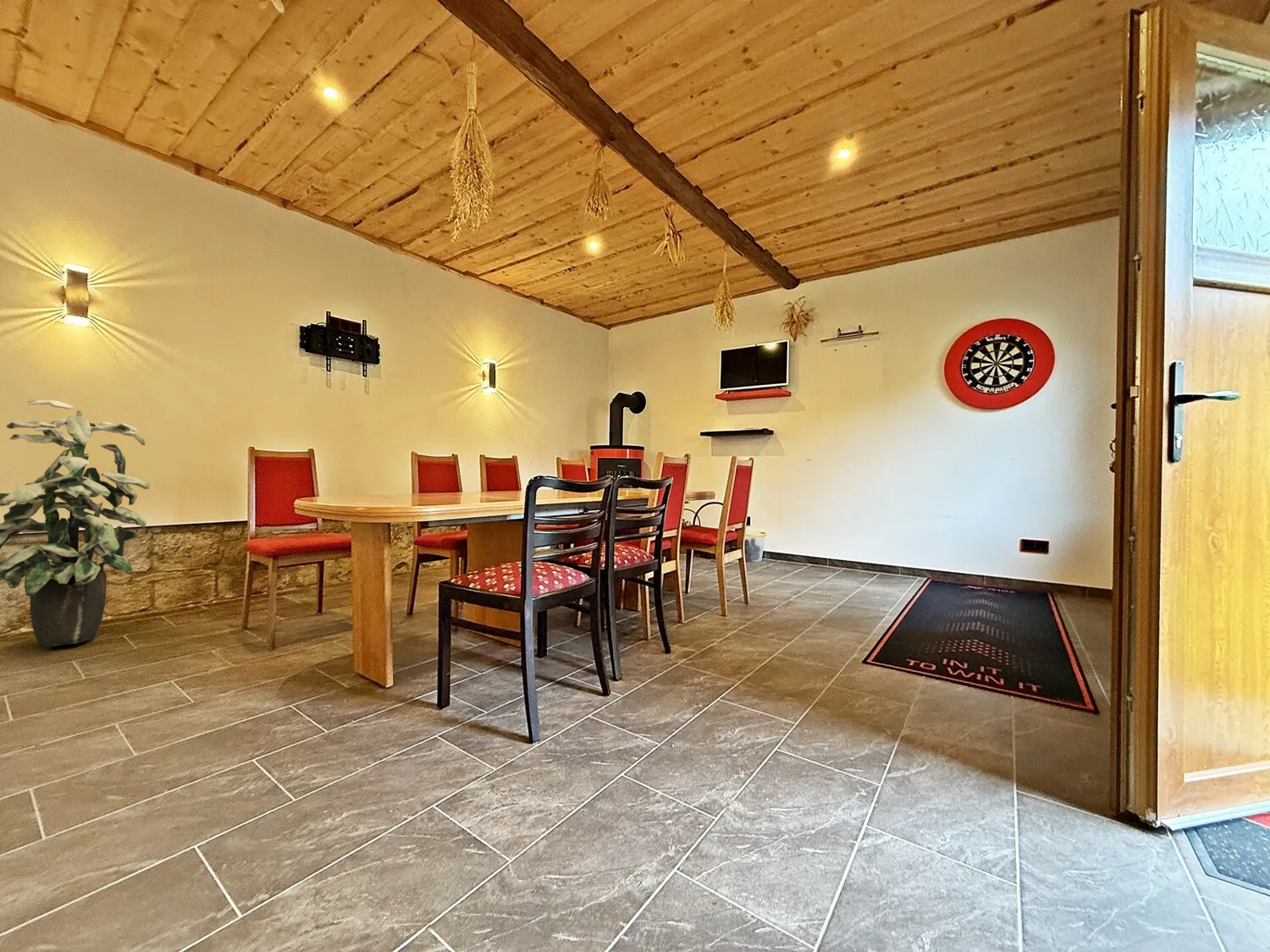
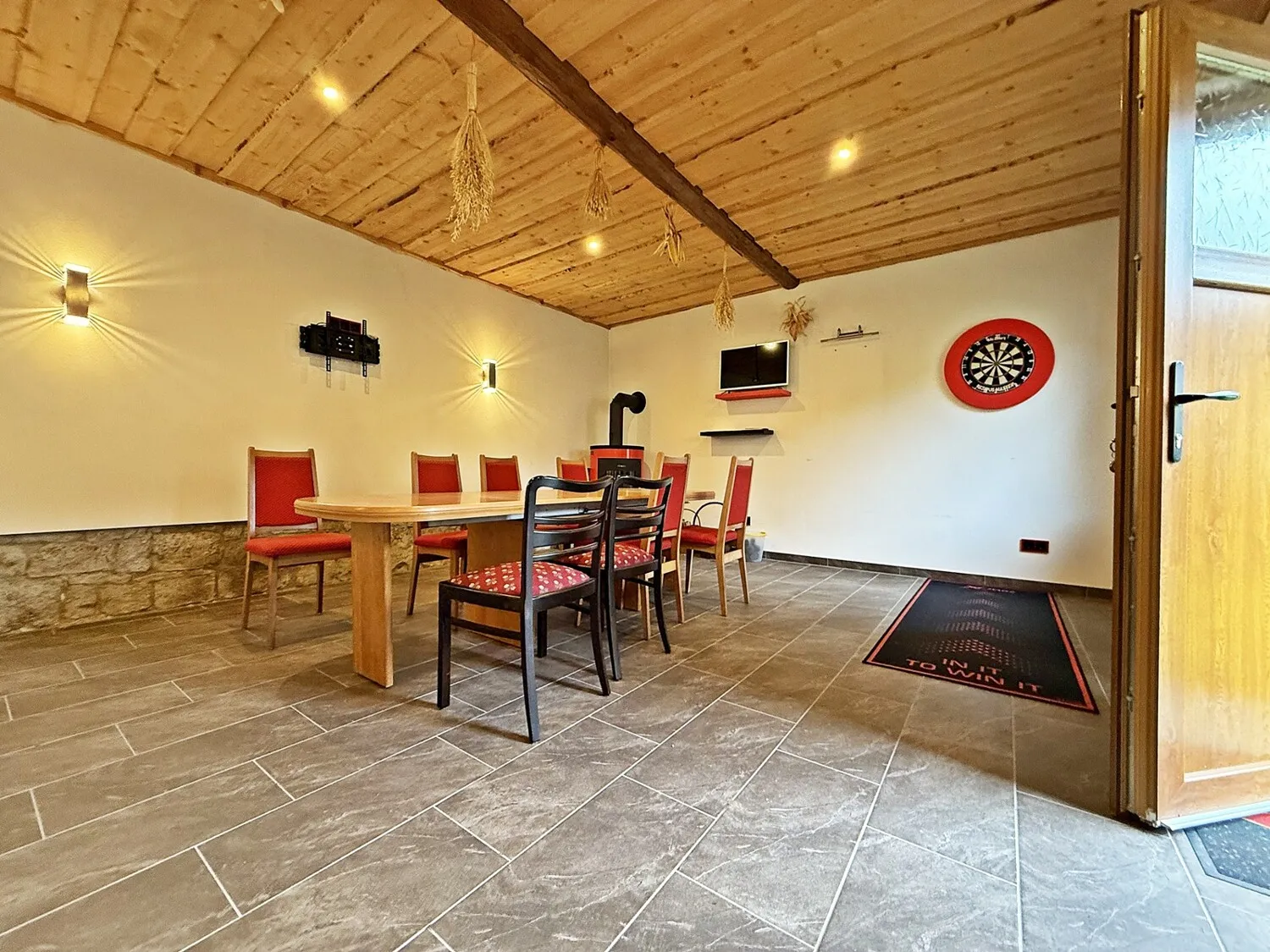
- indoor plant [0,399,150,648]
